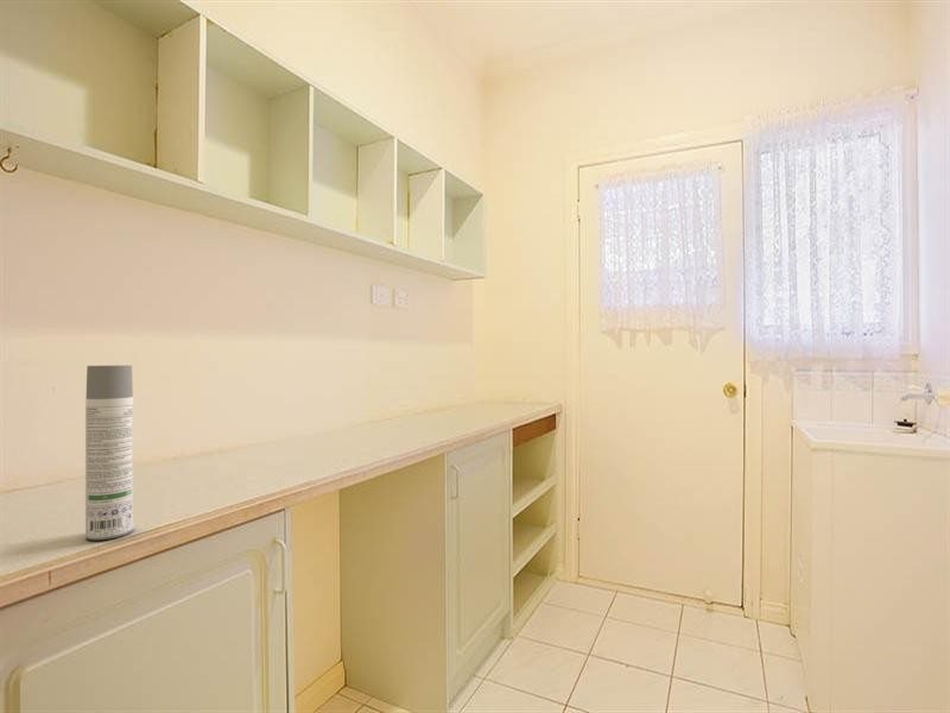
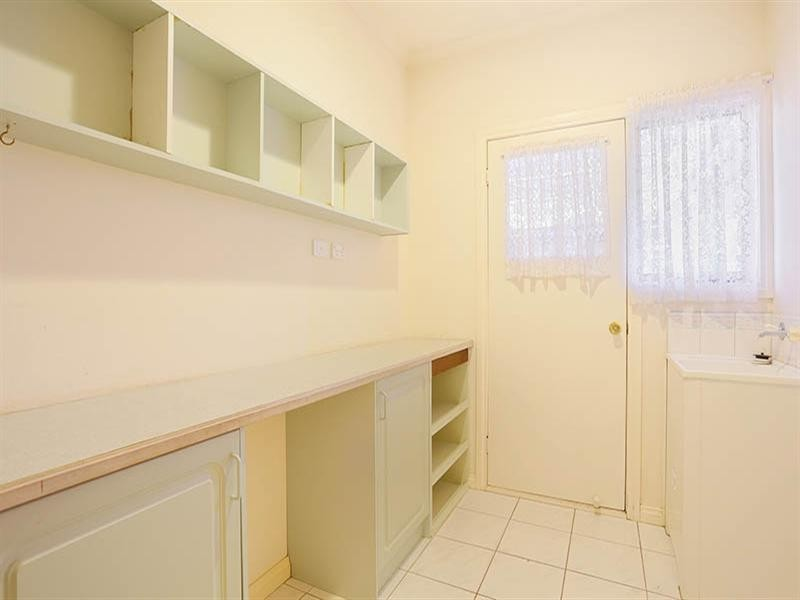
- spray bottle [84,364,134,541]
